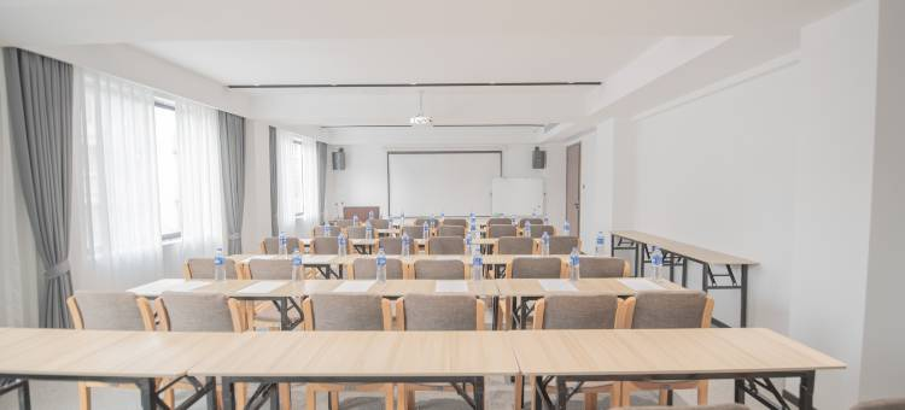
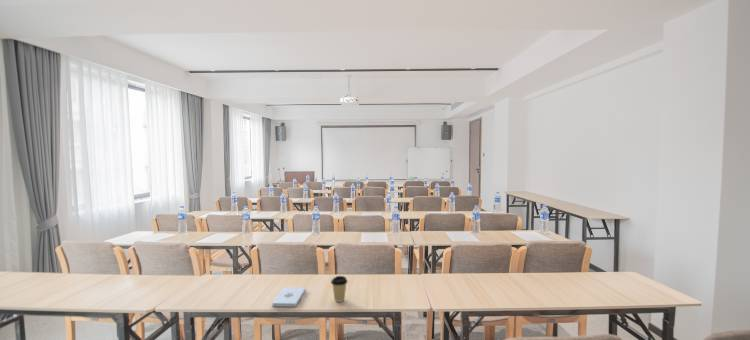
+ coffee cup [330,275,349,303]
+ notepad [271,287,307,308]
